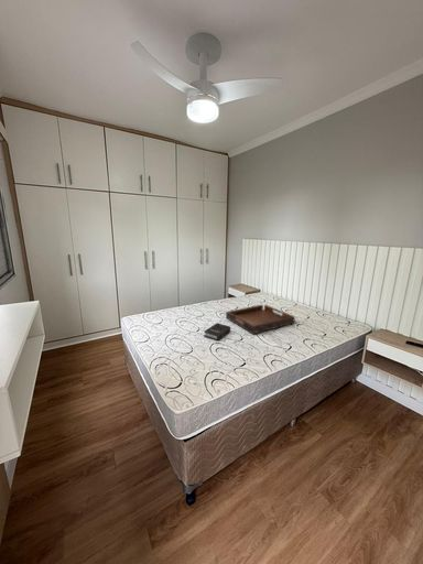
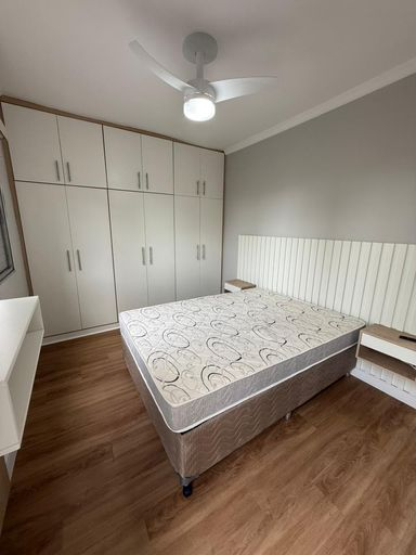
- serving tray [225,304,296,335]
- hardback book [203,322,231,341]
